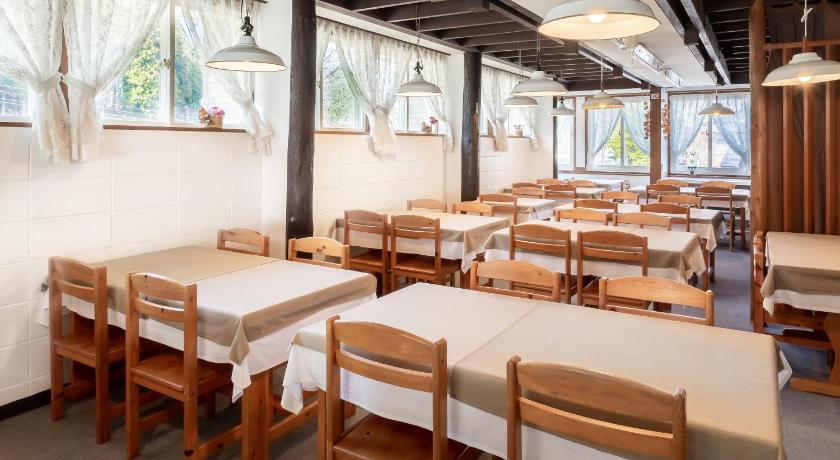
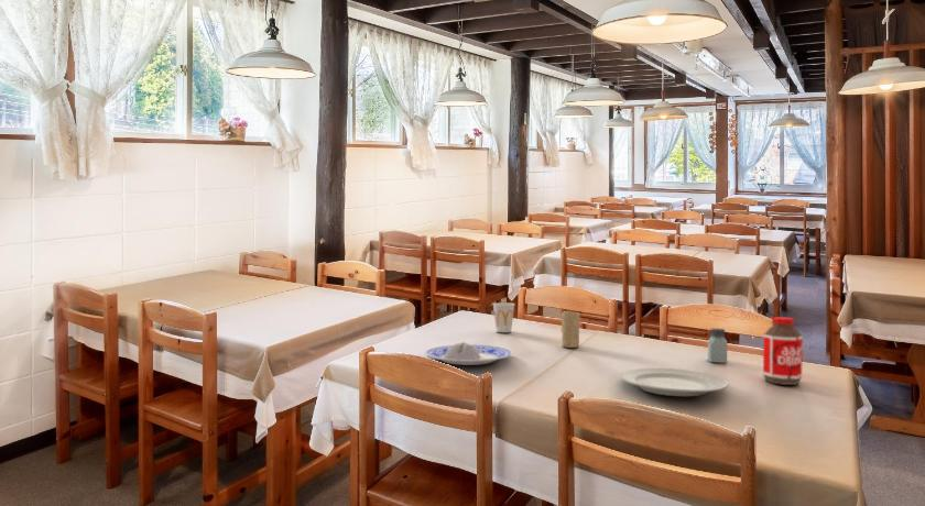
+ candle [561,310,581,349]
+ saltshaker [707,328,728,364]
+ bottle [762,316,804,386]
+ chinaware [620,366,730,397]
+ plate [424,341,513,366]
+ cup [492,301,515,333]
